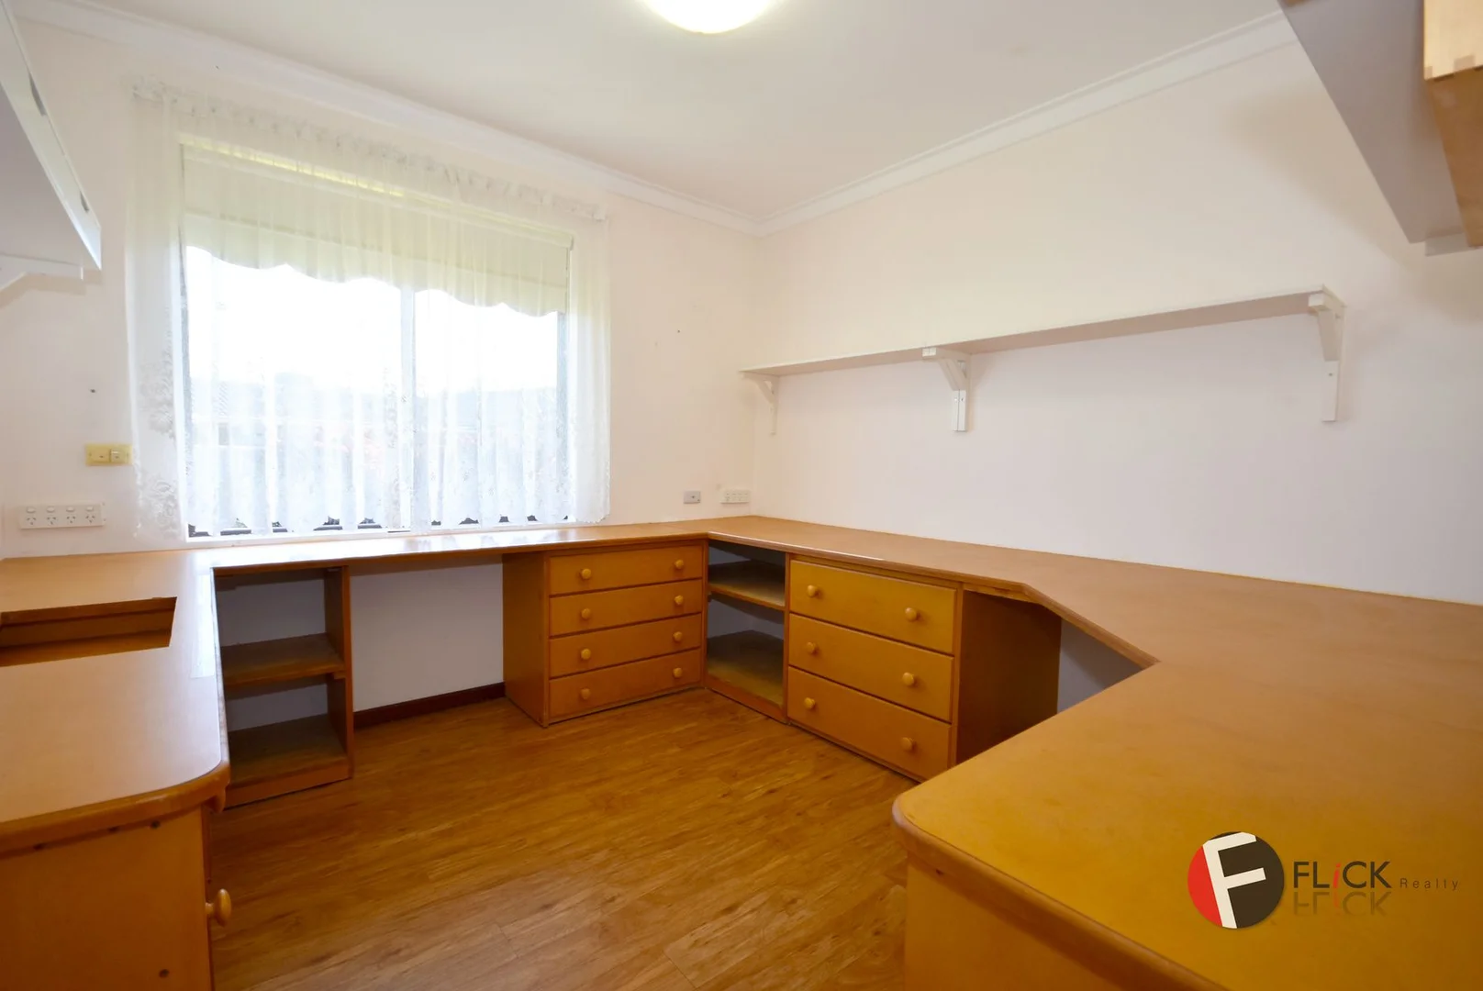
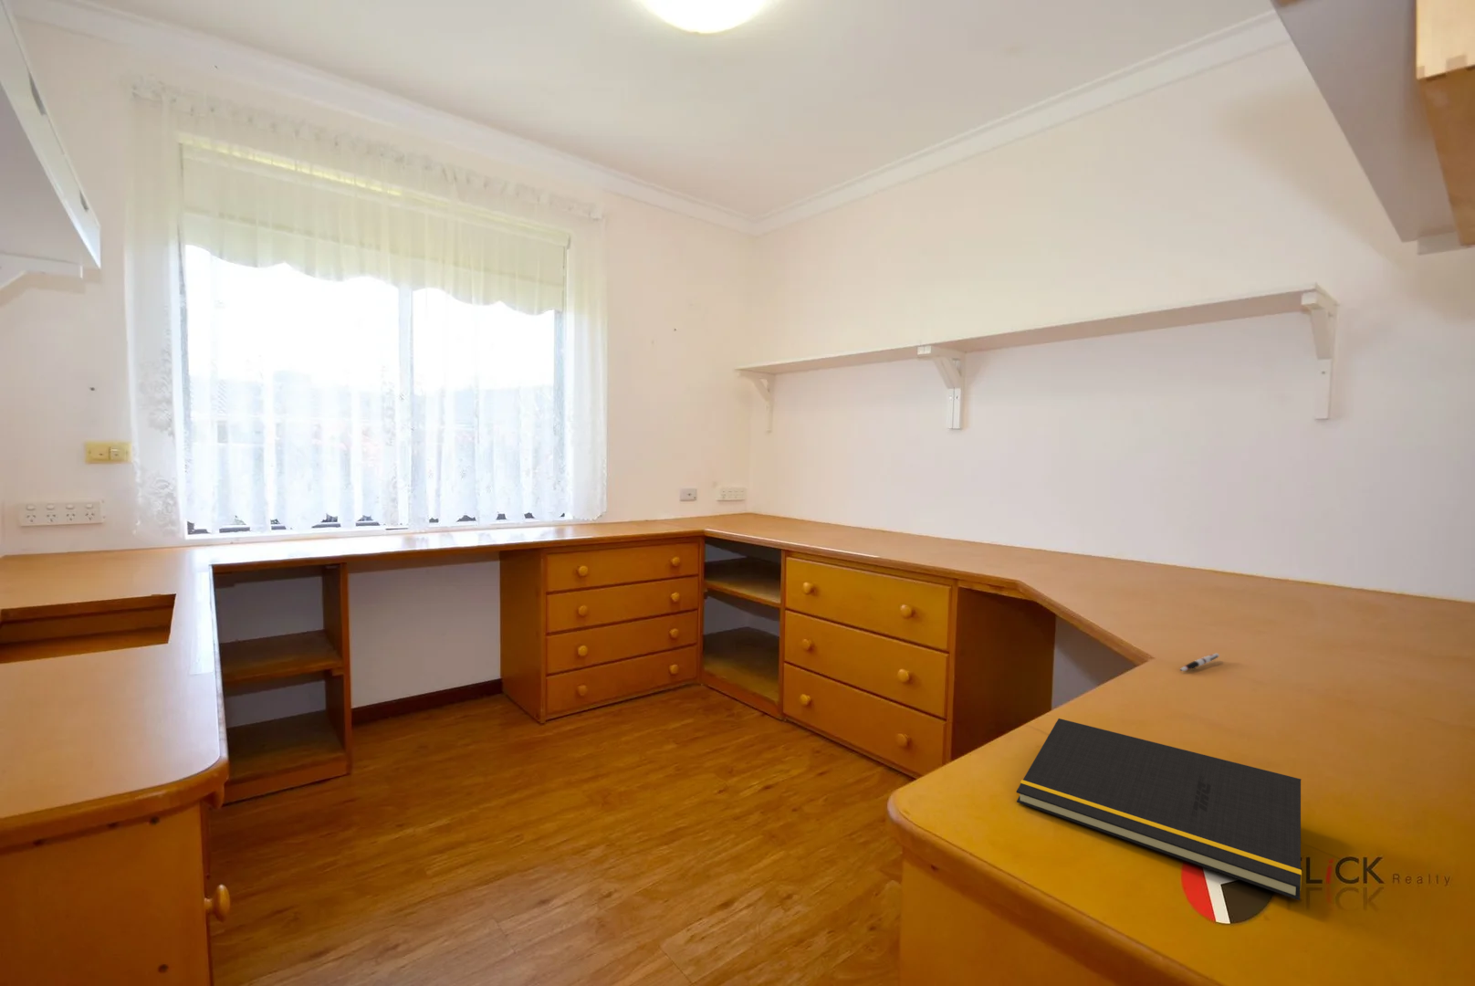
+ pen [1179,653,1220,672]
+ notepad [1016,717,1302,901]
